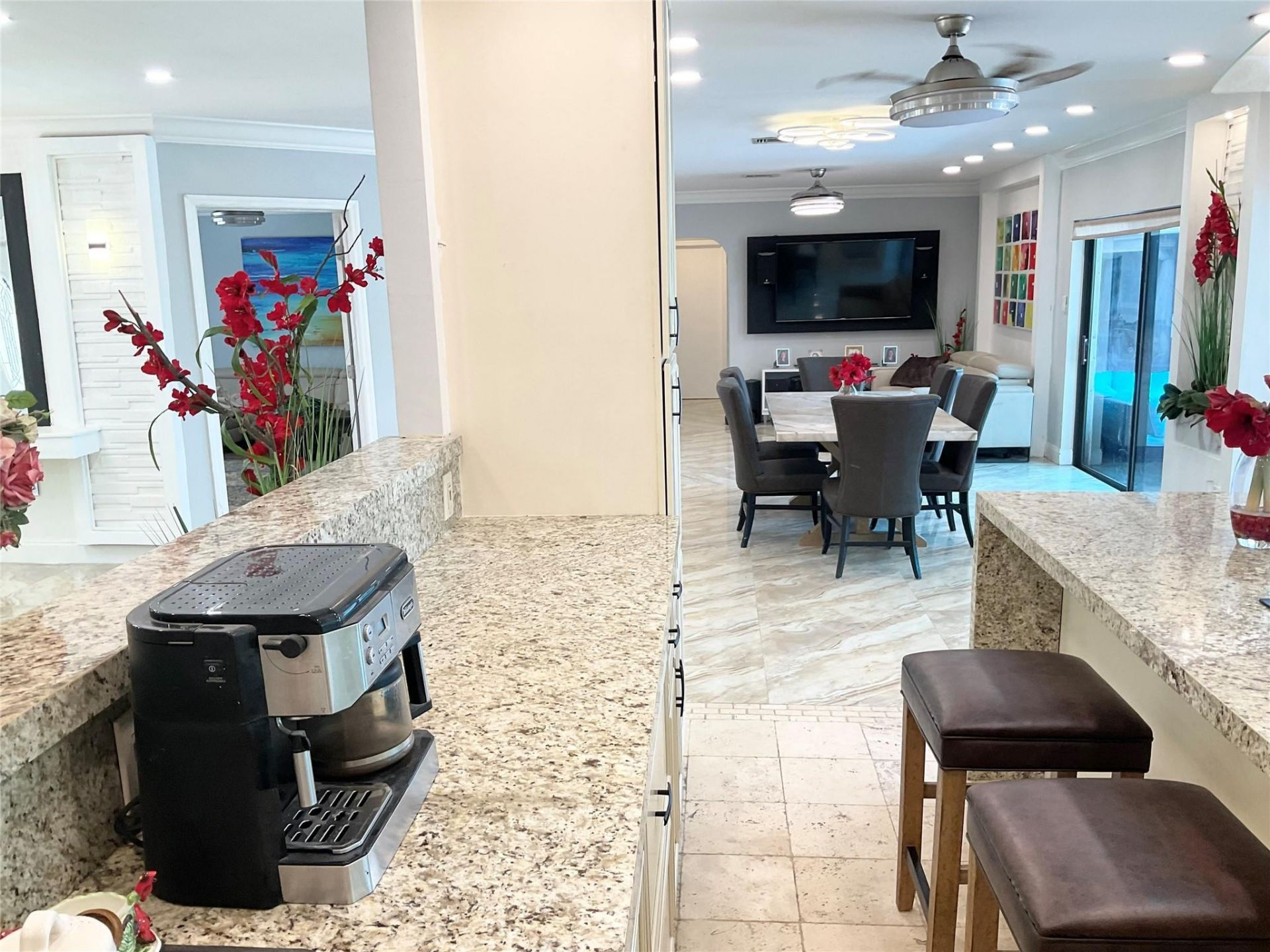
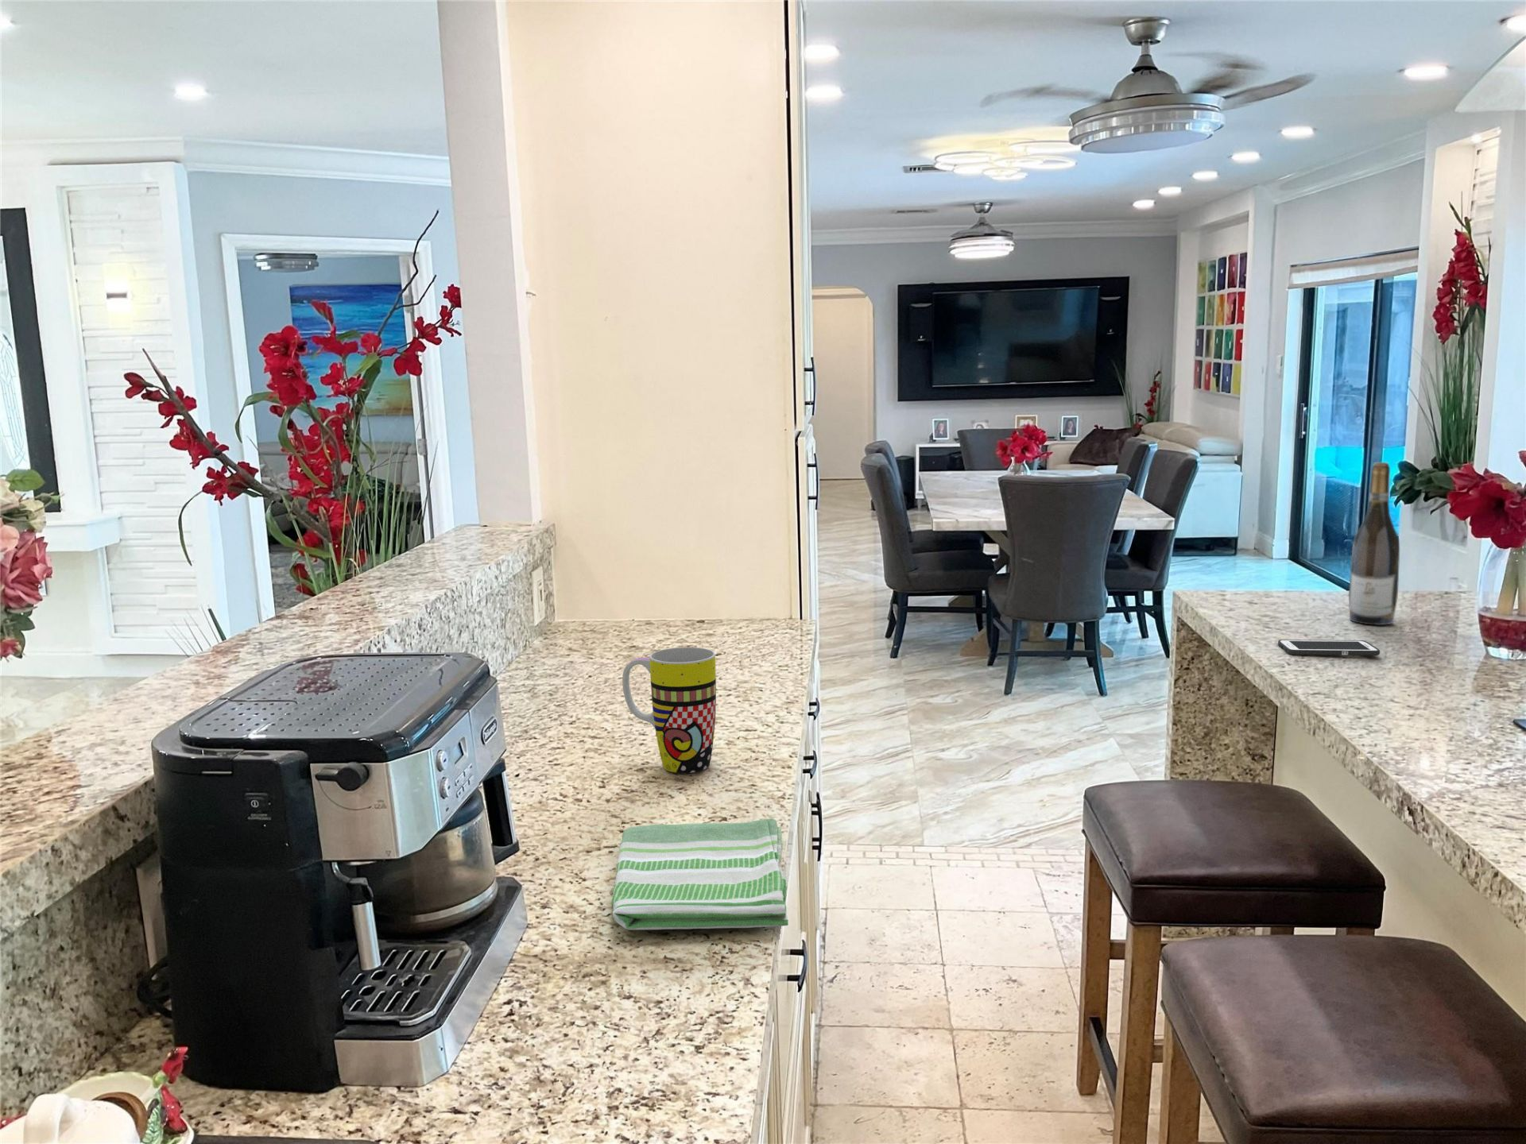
+ cell phone [1277,639,1381,656]
+ dish towel [610,817,789,930]
+ mug [621,647,717,774]
+ wine bottle [1348,461,1400,626]
